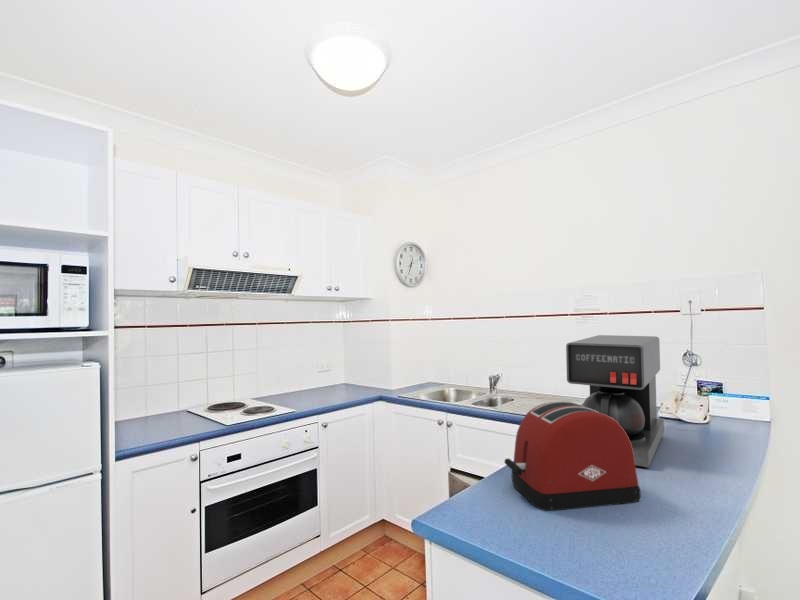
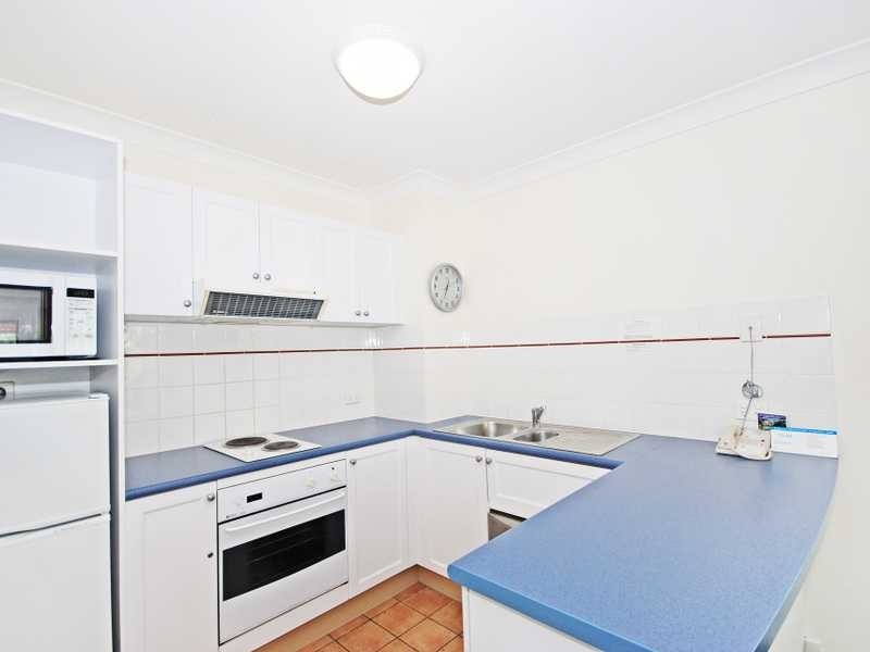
- coffee maker [565,334,665,468]
- toaster [503,400,642,512]
